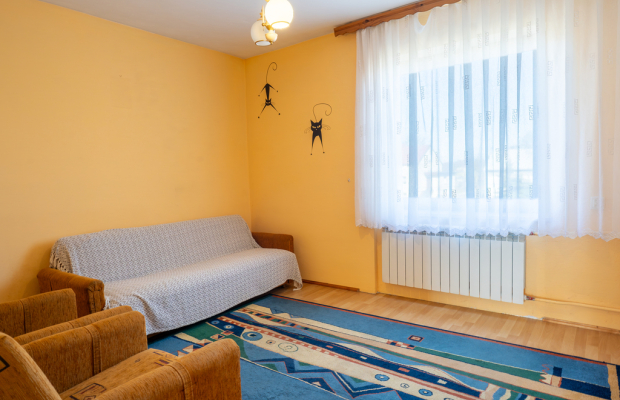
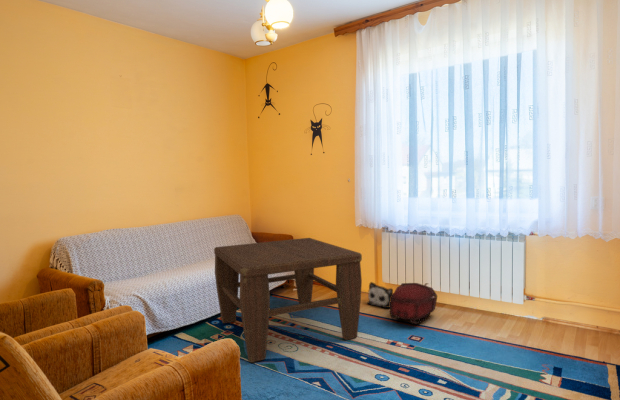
+ plush toy [366,281,394,309]
+ coffee table [213,237,363,364]
+ backpack [389,282,438,325]
